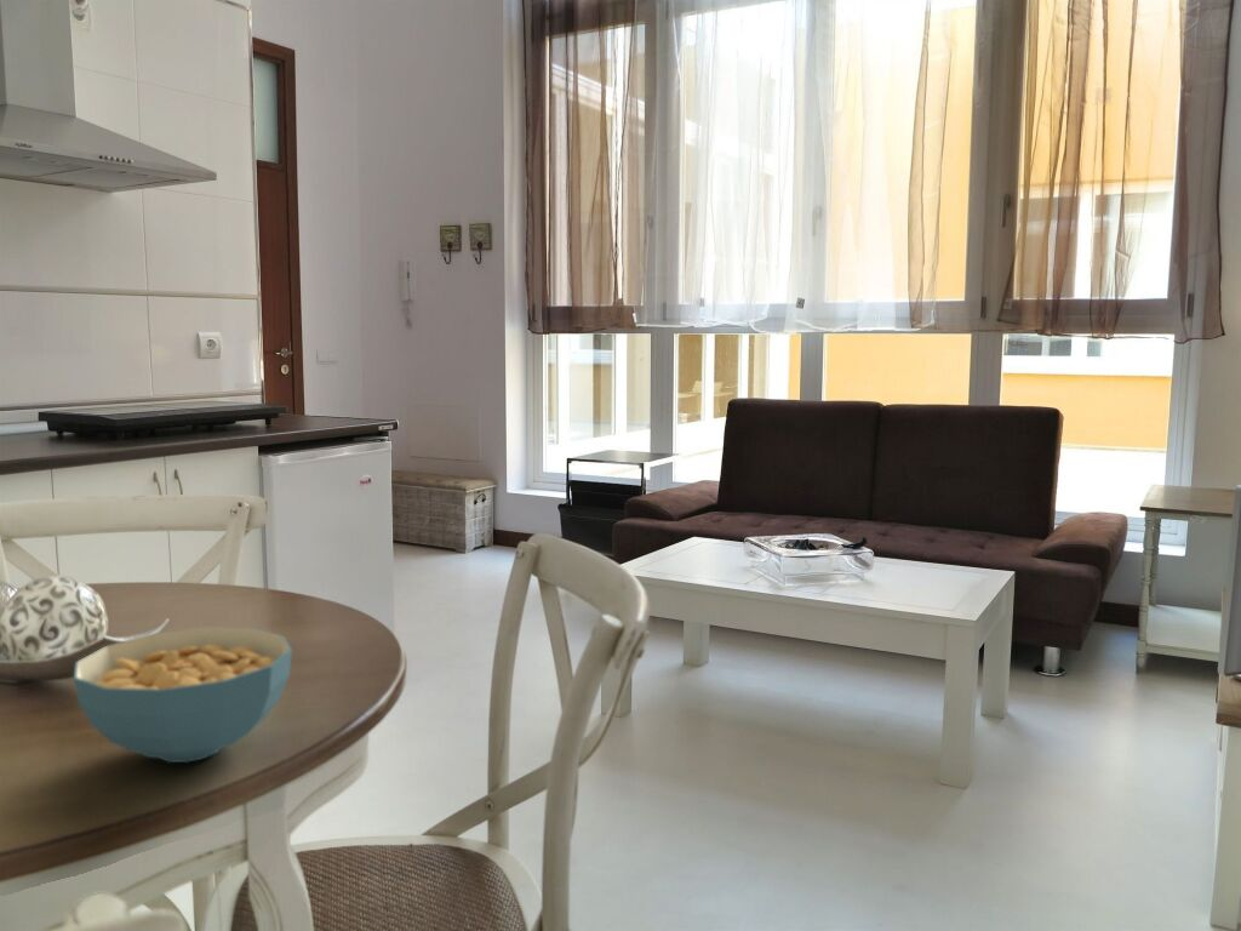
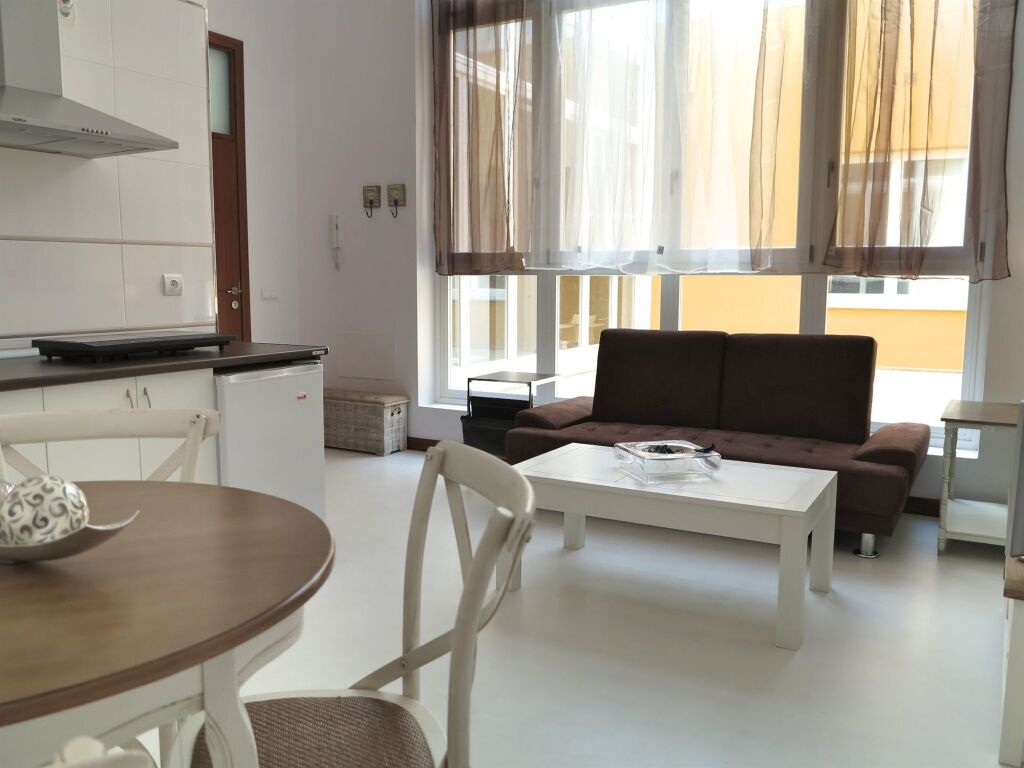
- cereal bowl [73,627,293,764]
